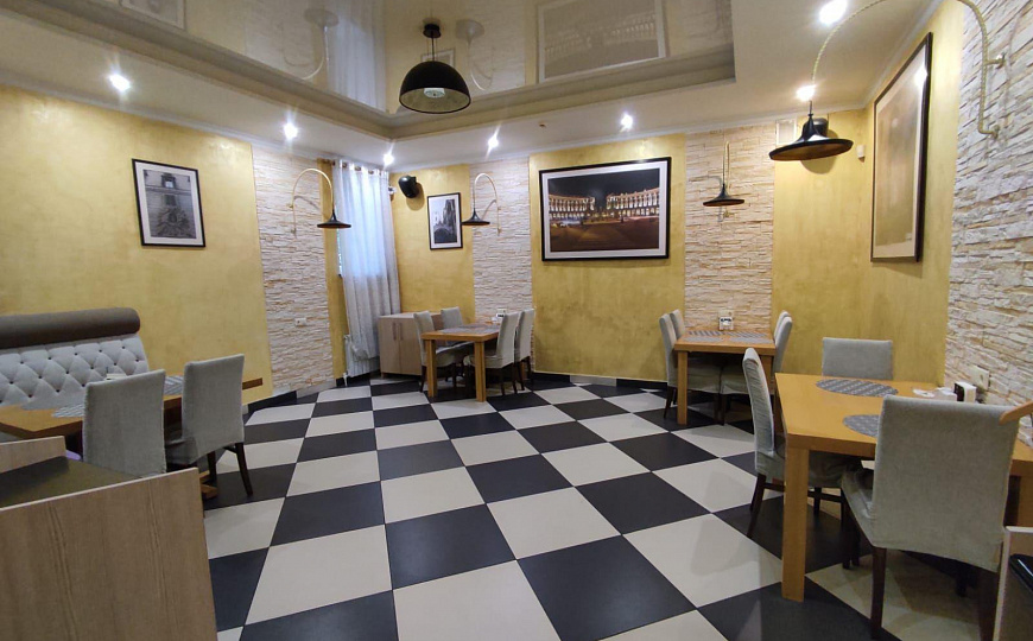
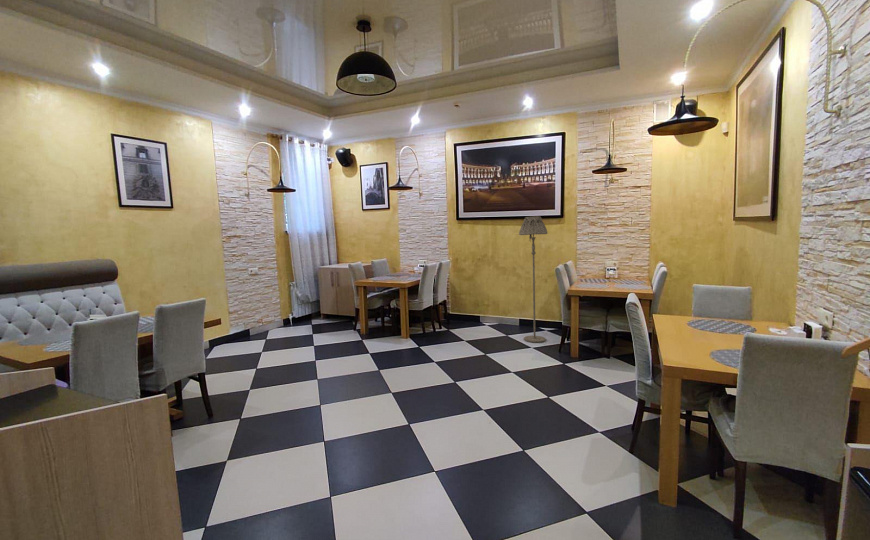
+ floor lamp [518,215,549,343]
